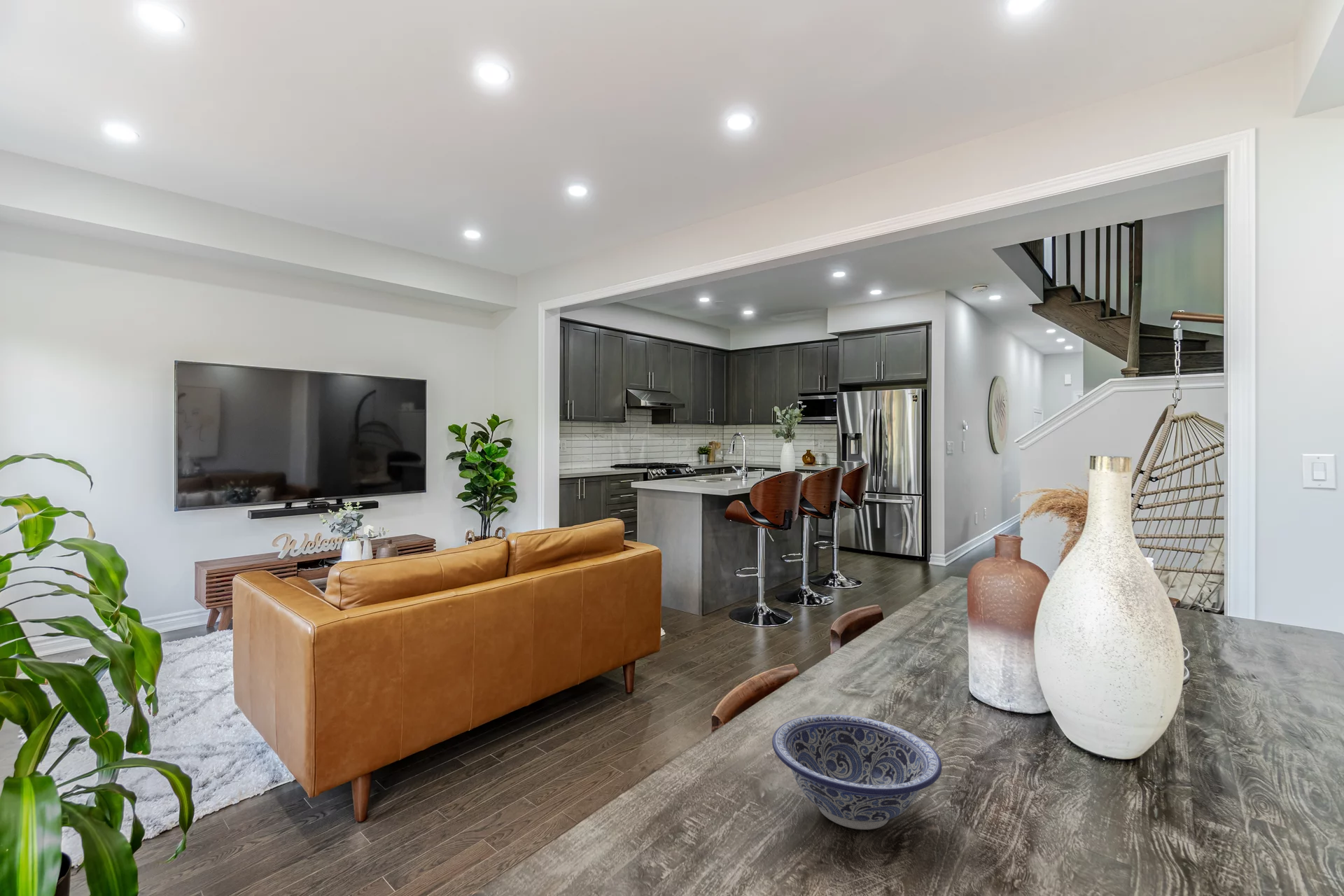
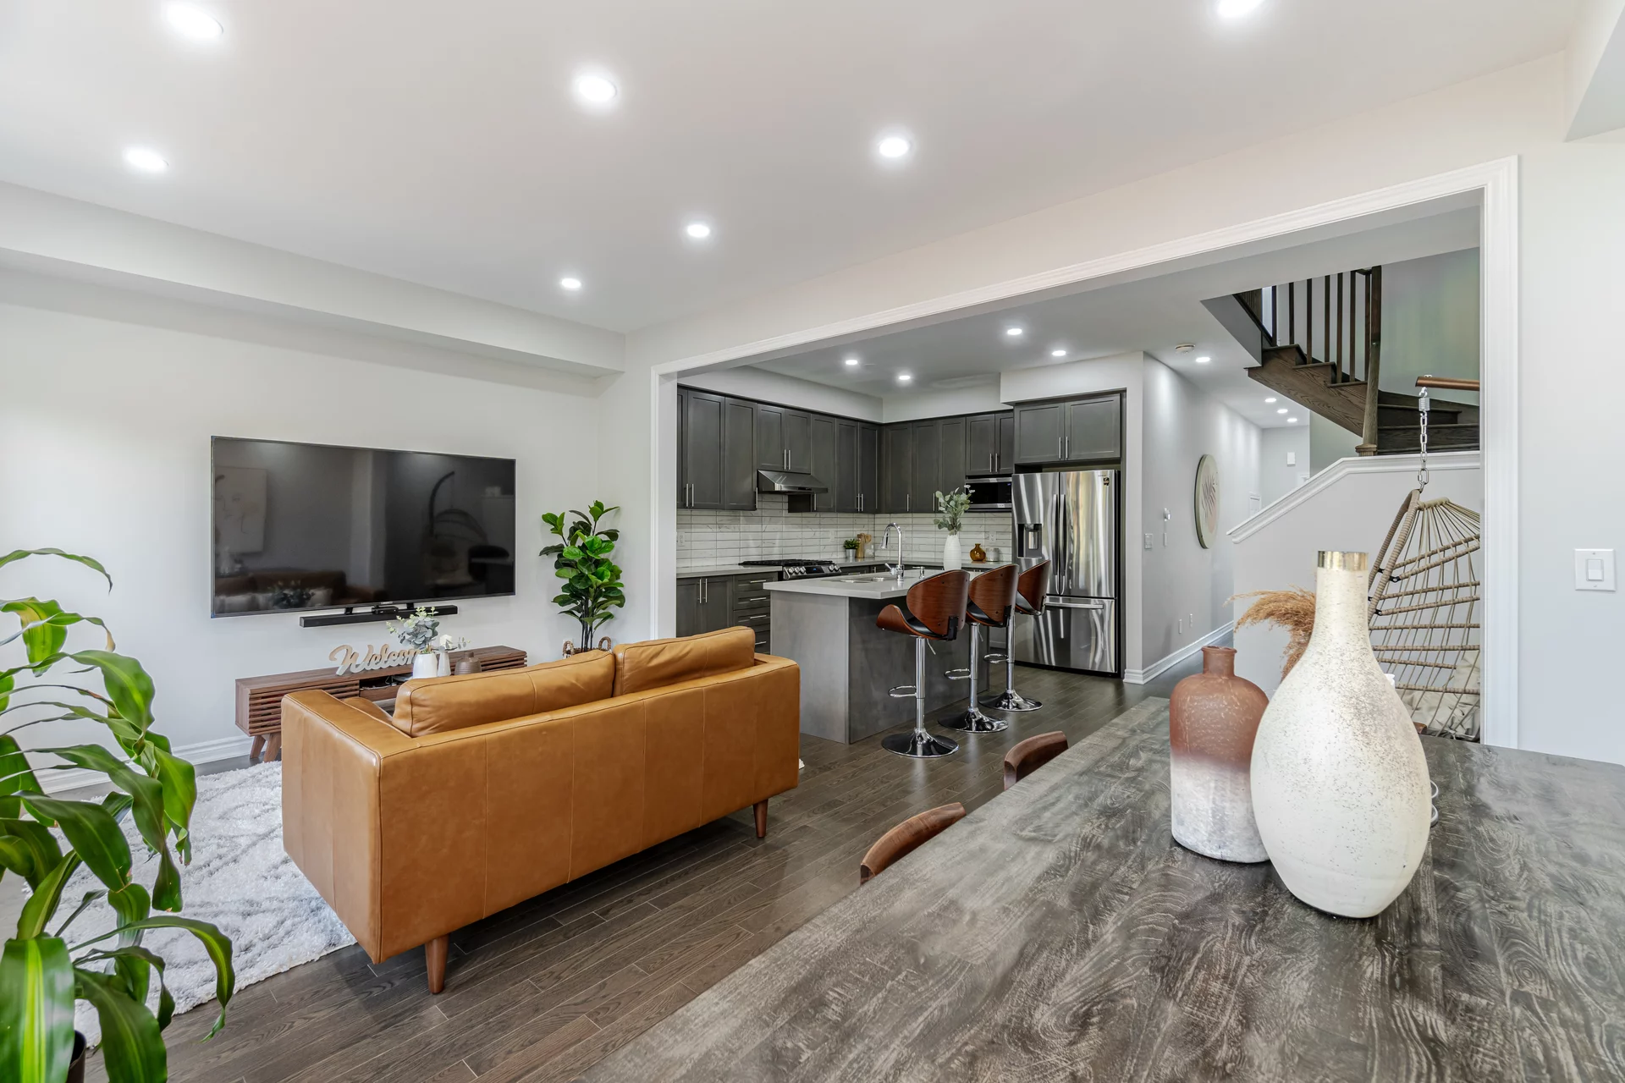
- bowl [771,714,943,830]
